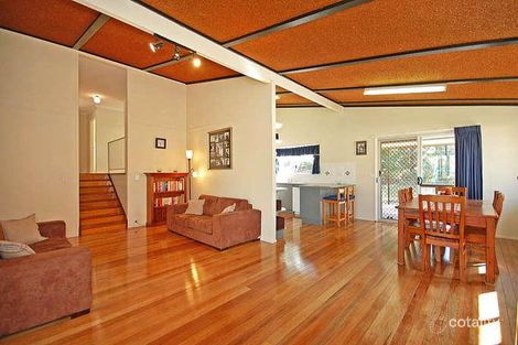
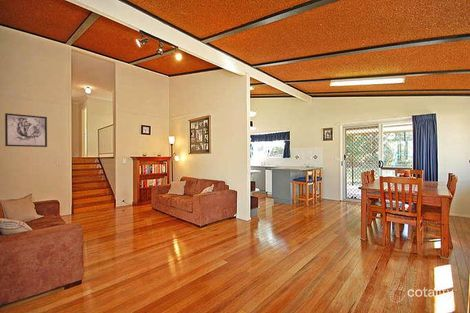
+ wall art [4,112,48,148]
